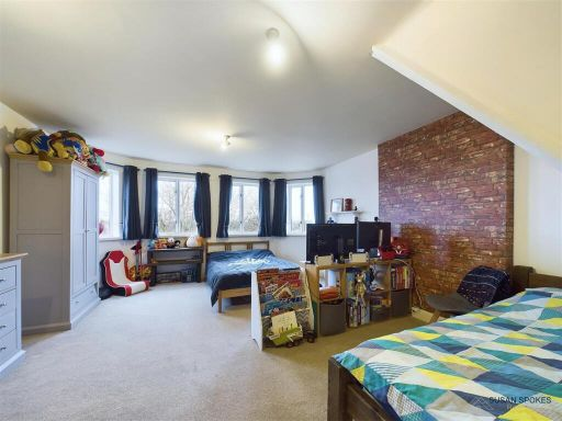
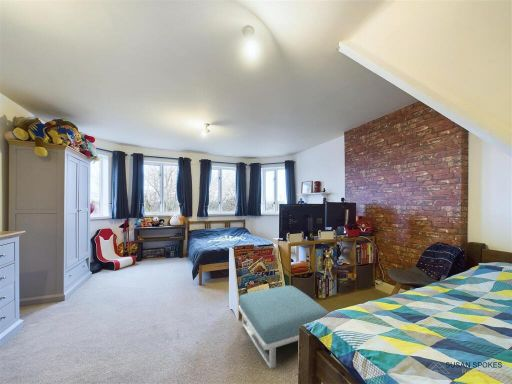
+ footstool [238,285,330,370]
